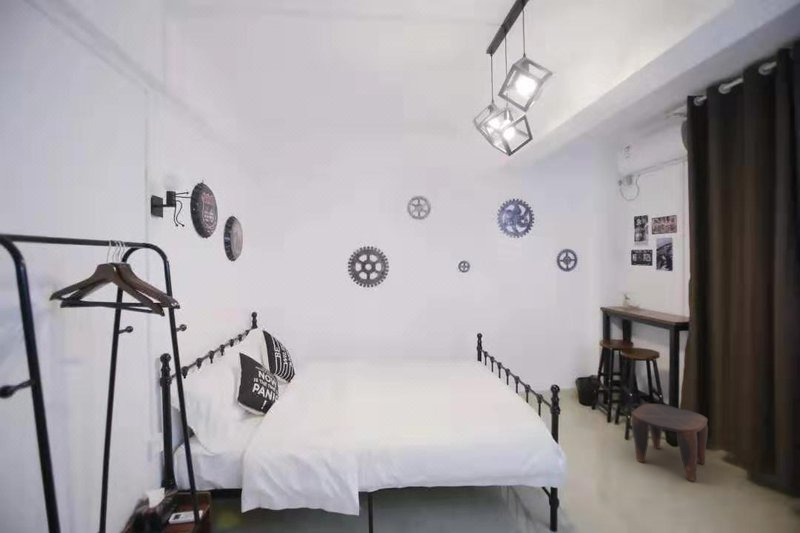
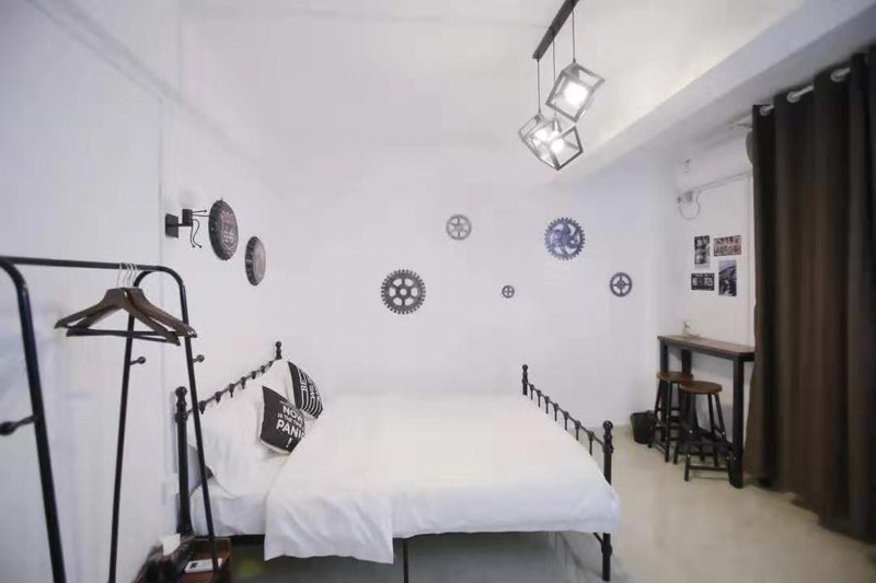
- stool [631,403,709,481]
